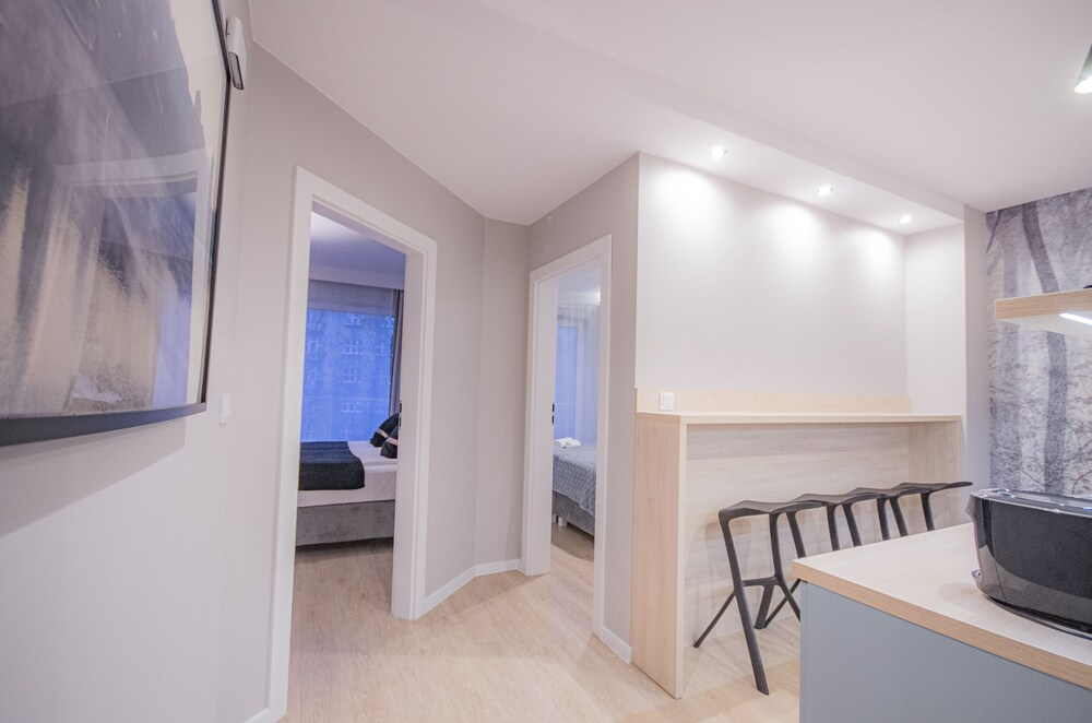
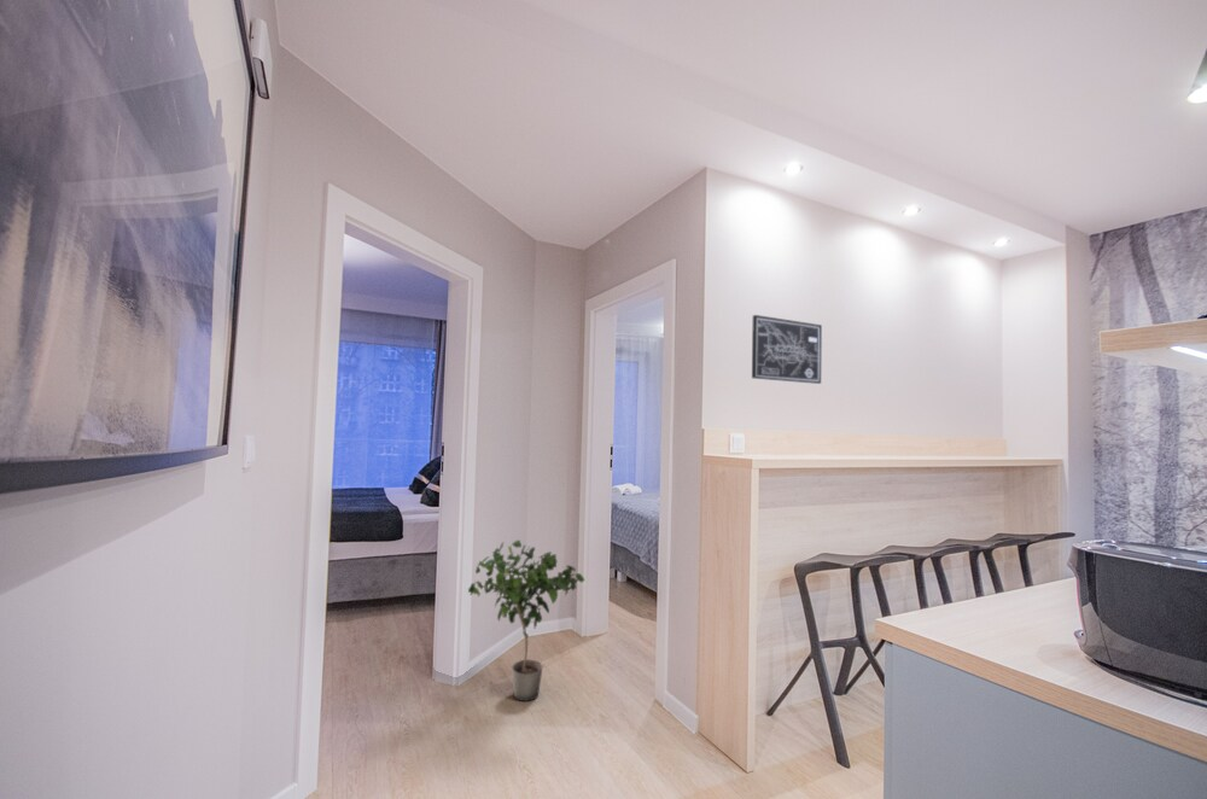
+ wall art [751,314,823,385]
+ potted plant [467,540,585,702]
